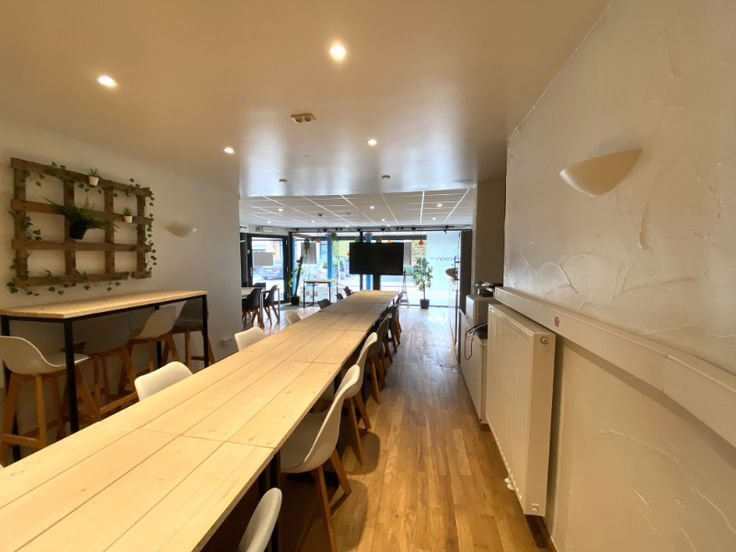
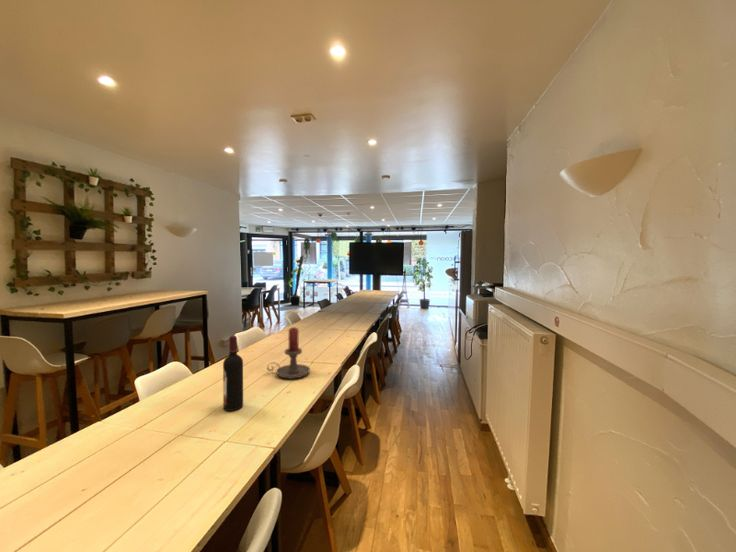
+ wine bottle [222,335,244,412]
+ candle holder [266,326,311,380]
